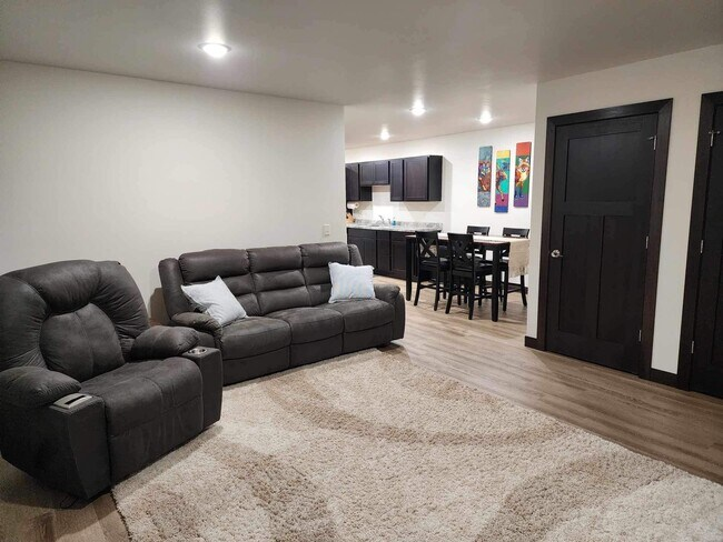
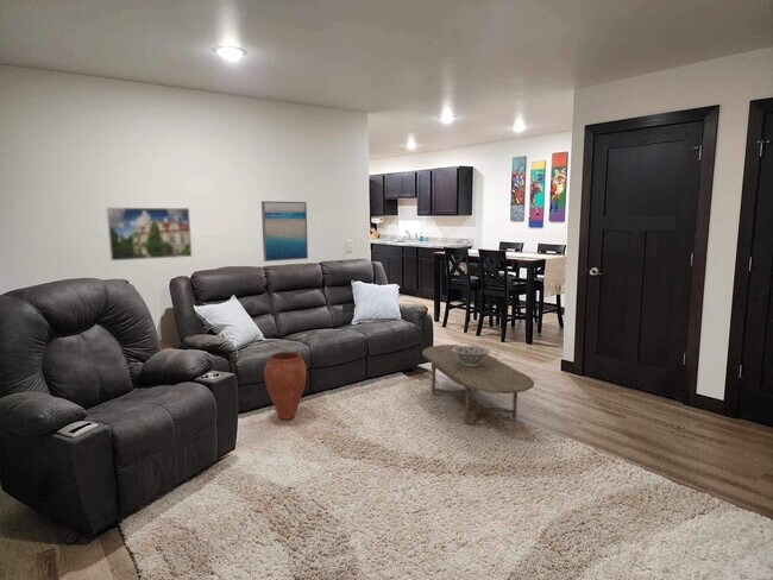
+ vase [263,351,308,421]
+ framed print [105,207,193,261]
+ coffee table [421,343,535,425]
+ wall art [260,200,309,263]
+ decorative bowl [452,345,491,366]
